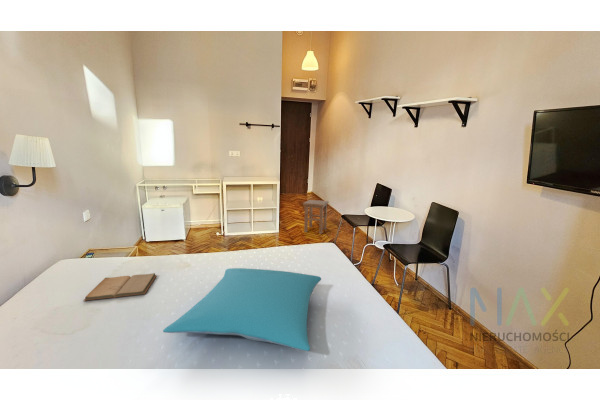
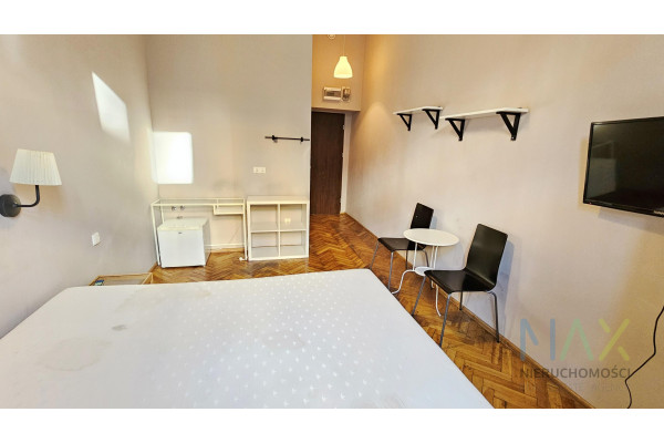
- pillow [162,267,322,352]
- stool [302,199,329,235]
- book [83,272,158,301]
